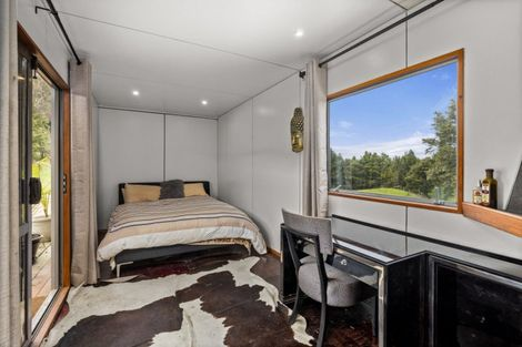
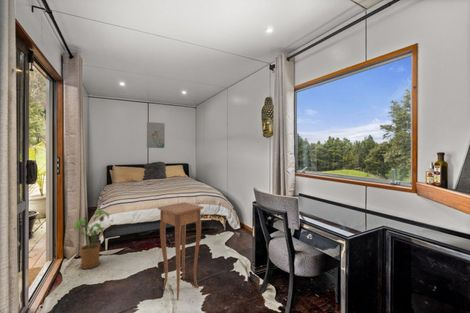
+ side table [157,201,205,301]
+ house plant [74,209,111,270]
+ wall art [146,121,166,149]
